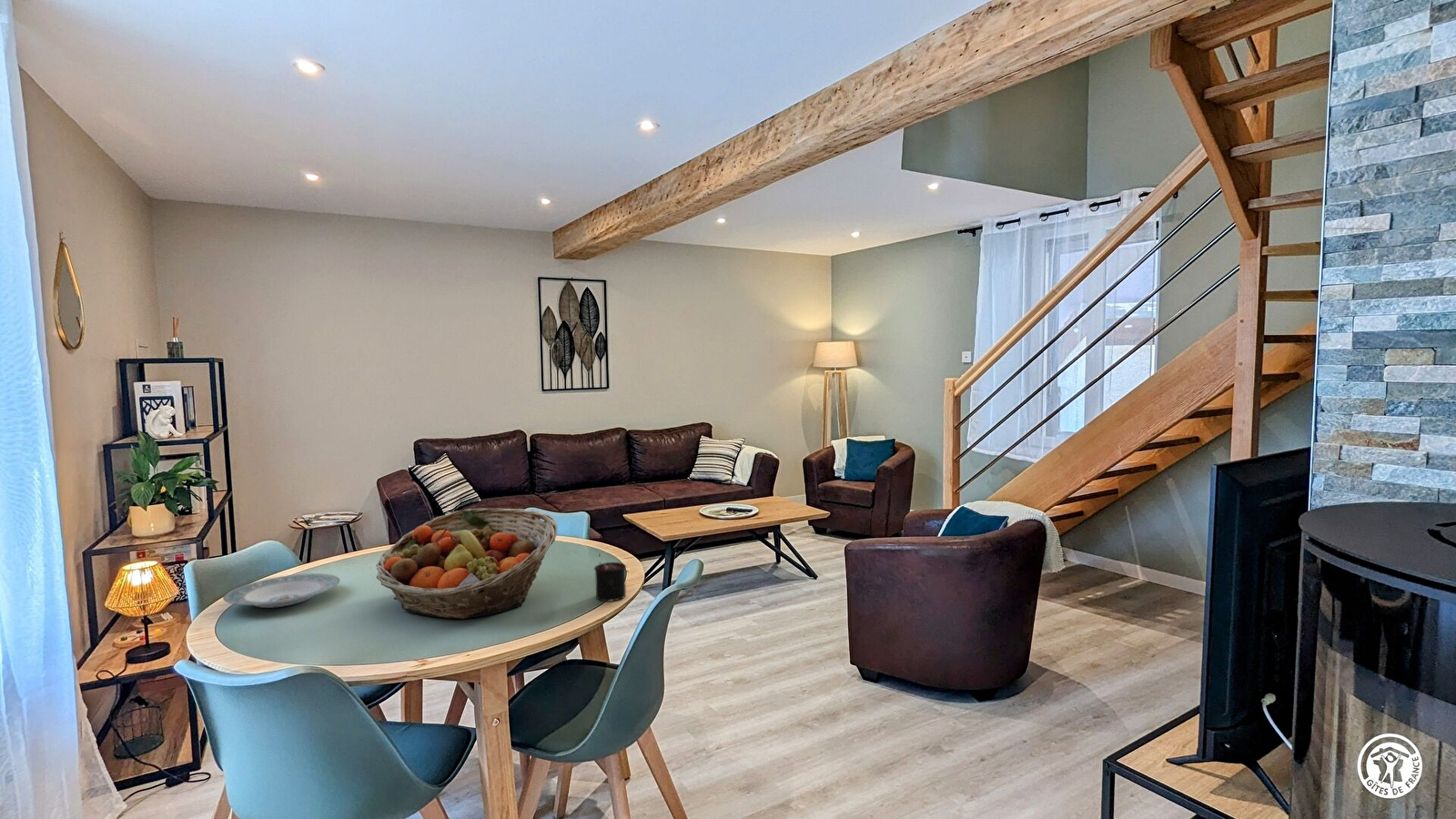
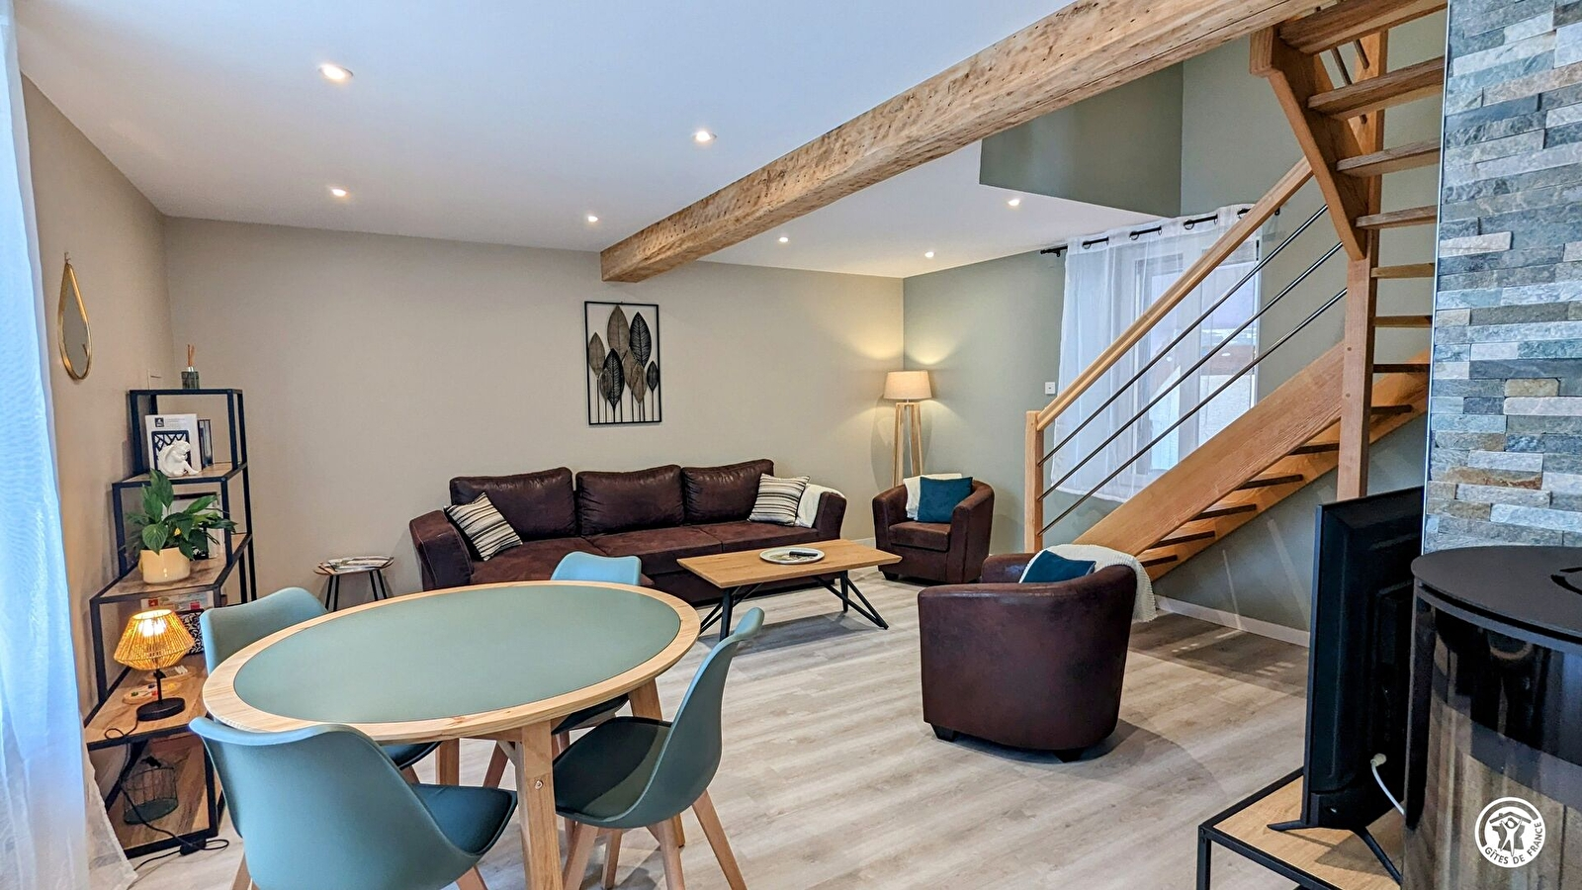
- plate [222,572,341,609]
- fruit basket [375,507,558,620]
- candle [593,552,628,602]
